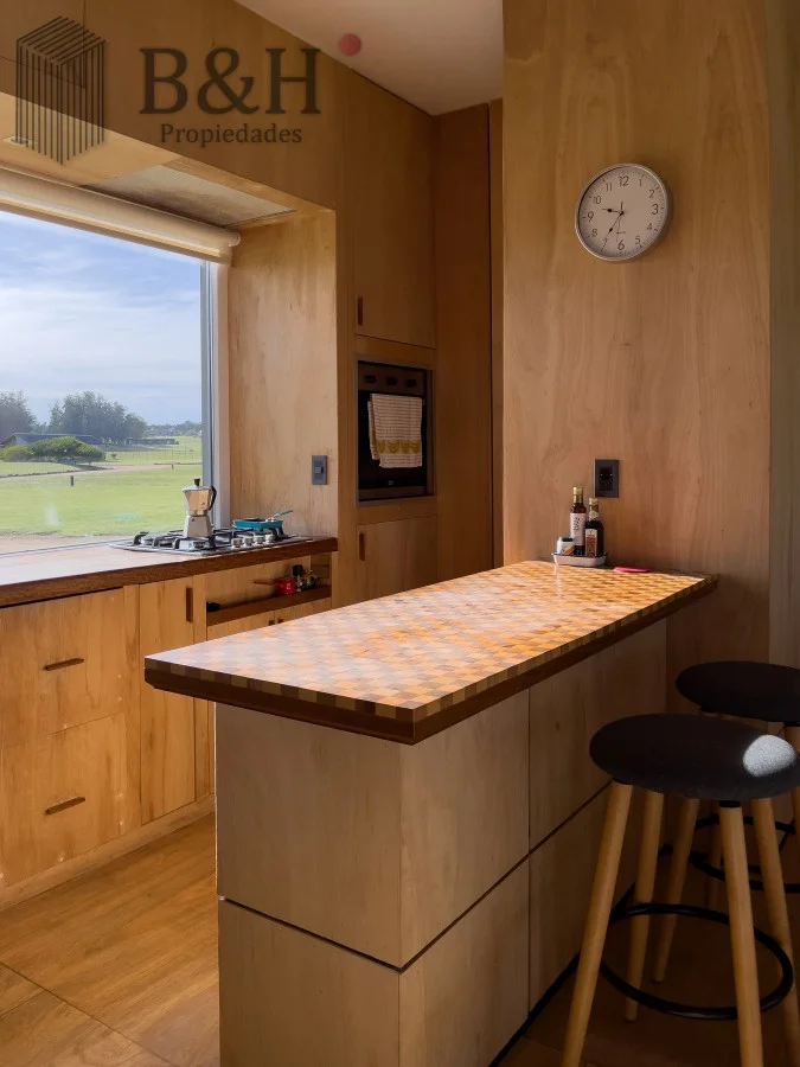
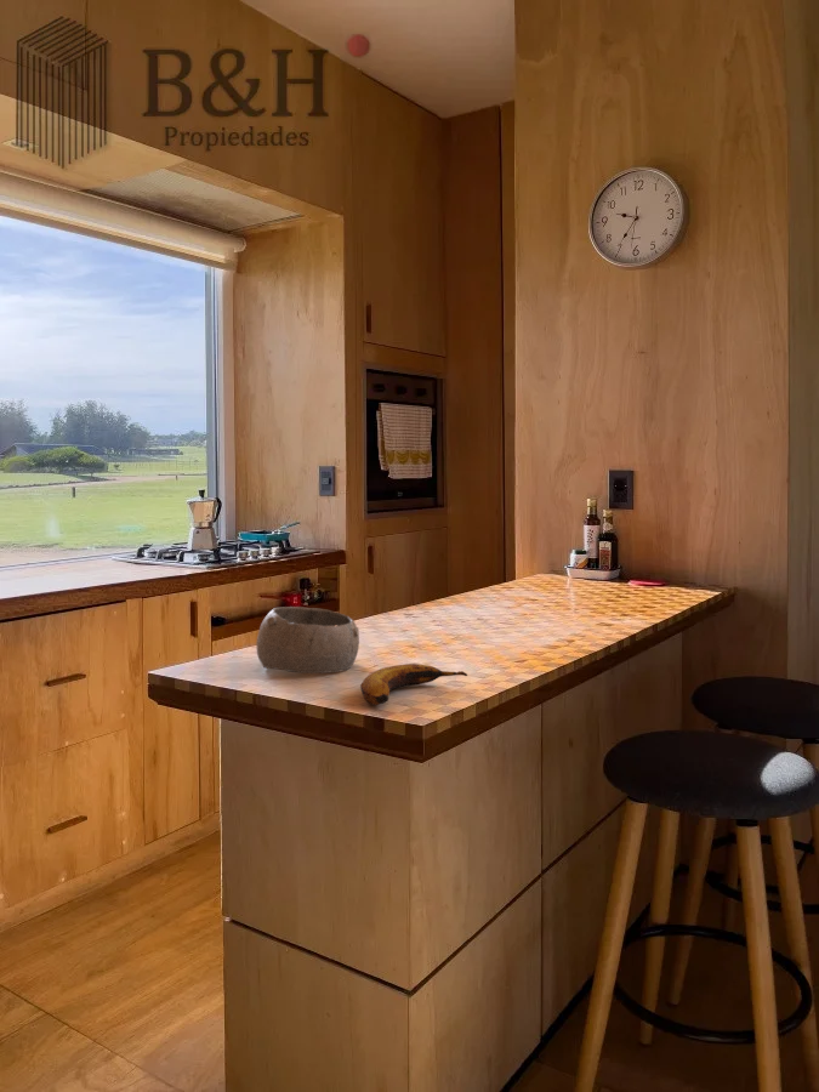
+ bowl [256,605,360,675]
+ banana [359,662,468,706]
